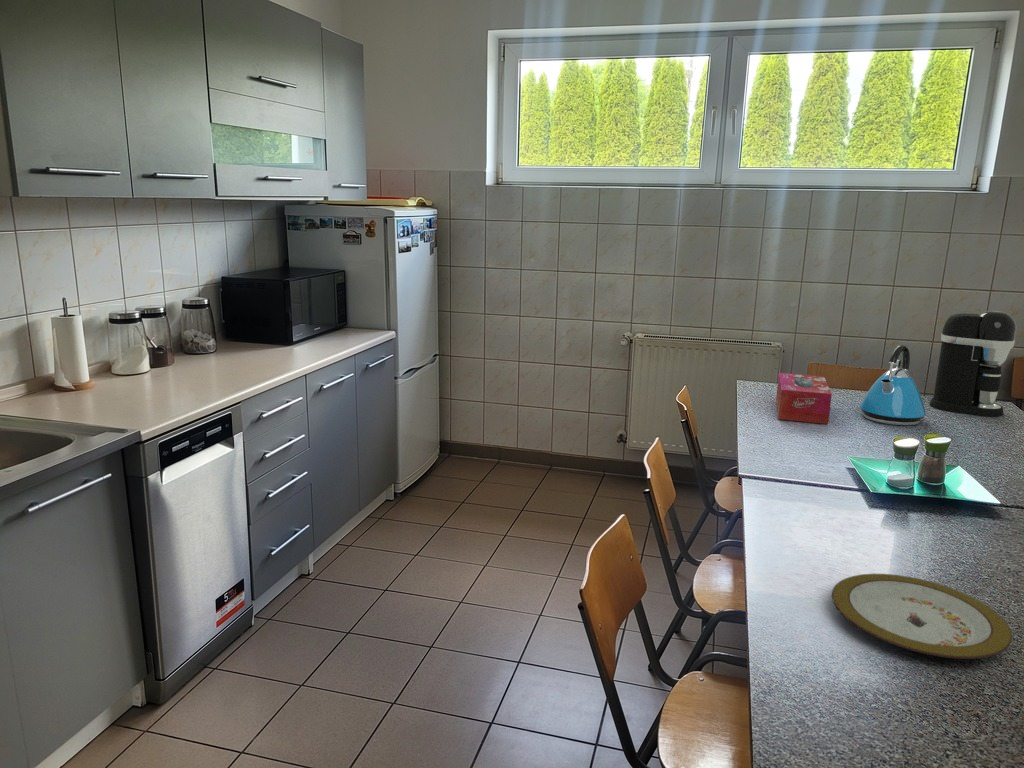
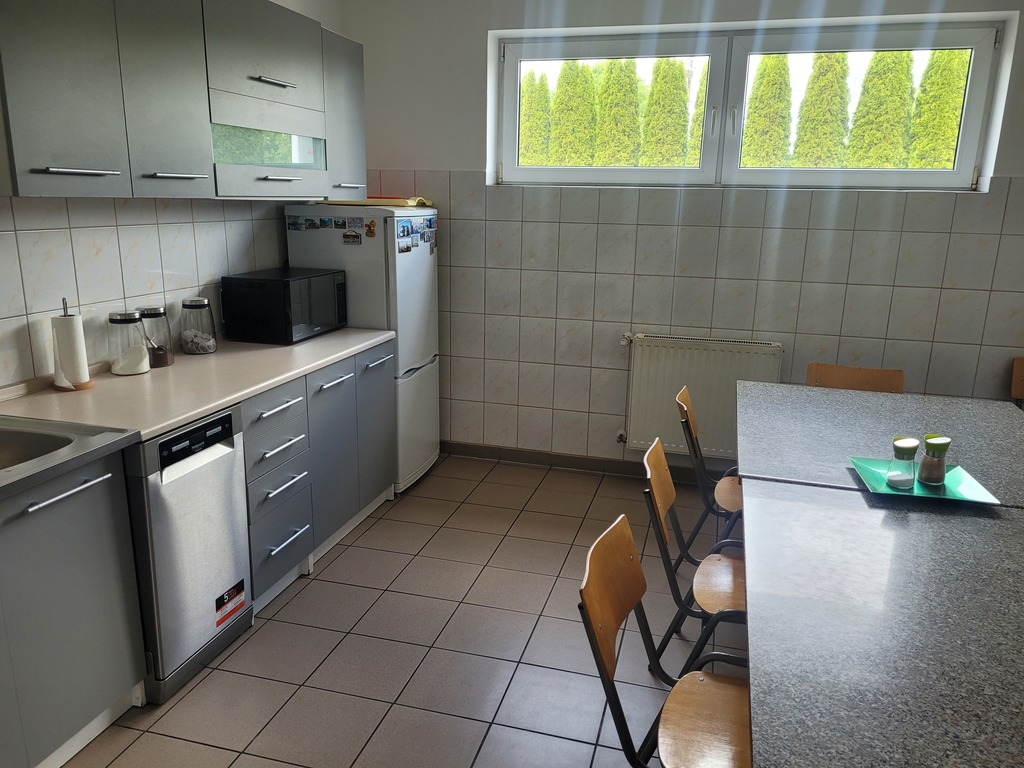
- coffee maker [929,310,1017,417]
- tissue box [775,372,833,425]
- plate [831,573,1013,660]
- kettle [859,344,927,426]
